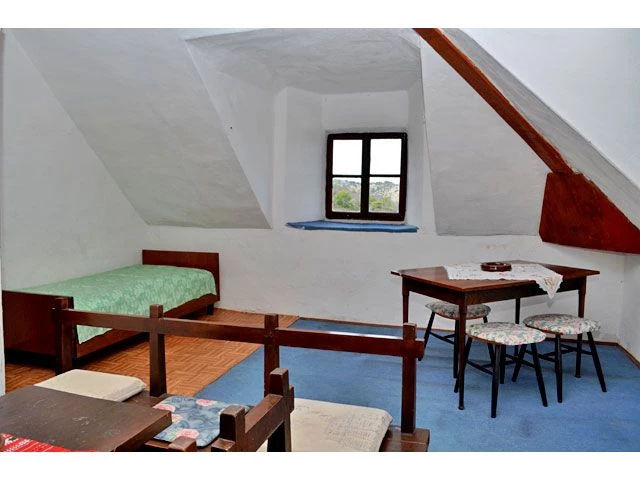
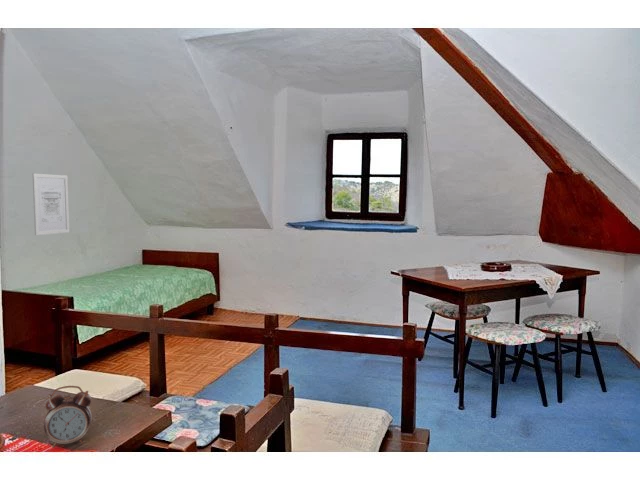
+ alarm clock [43,385,93,449]
+ wall art [32,172,70,236]
